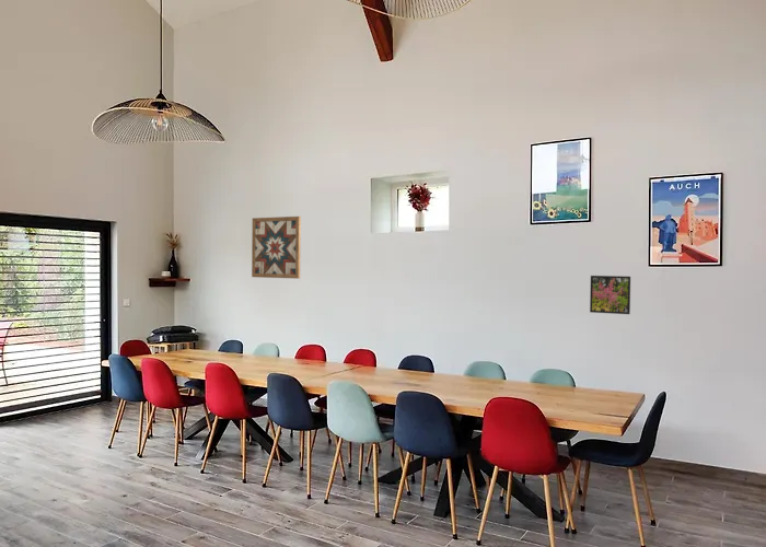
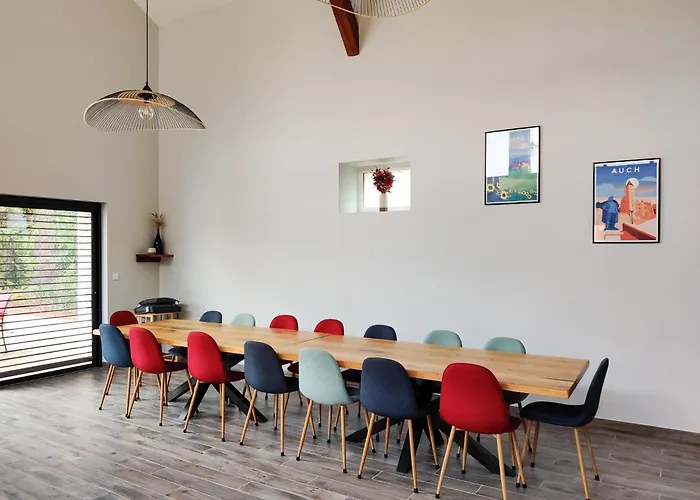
- wall art [251,216,302,280]
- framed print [589,275,631,315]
